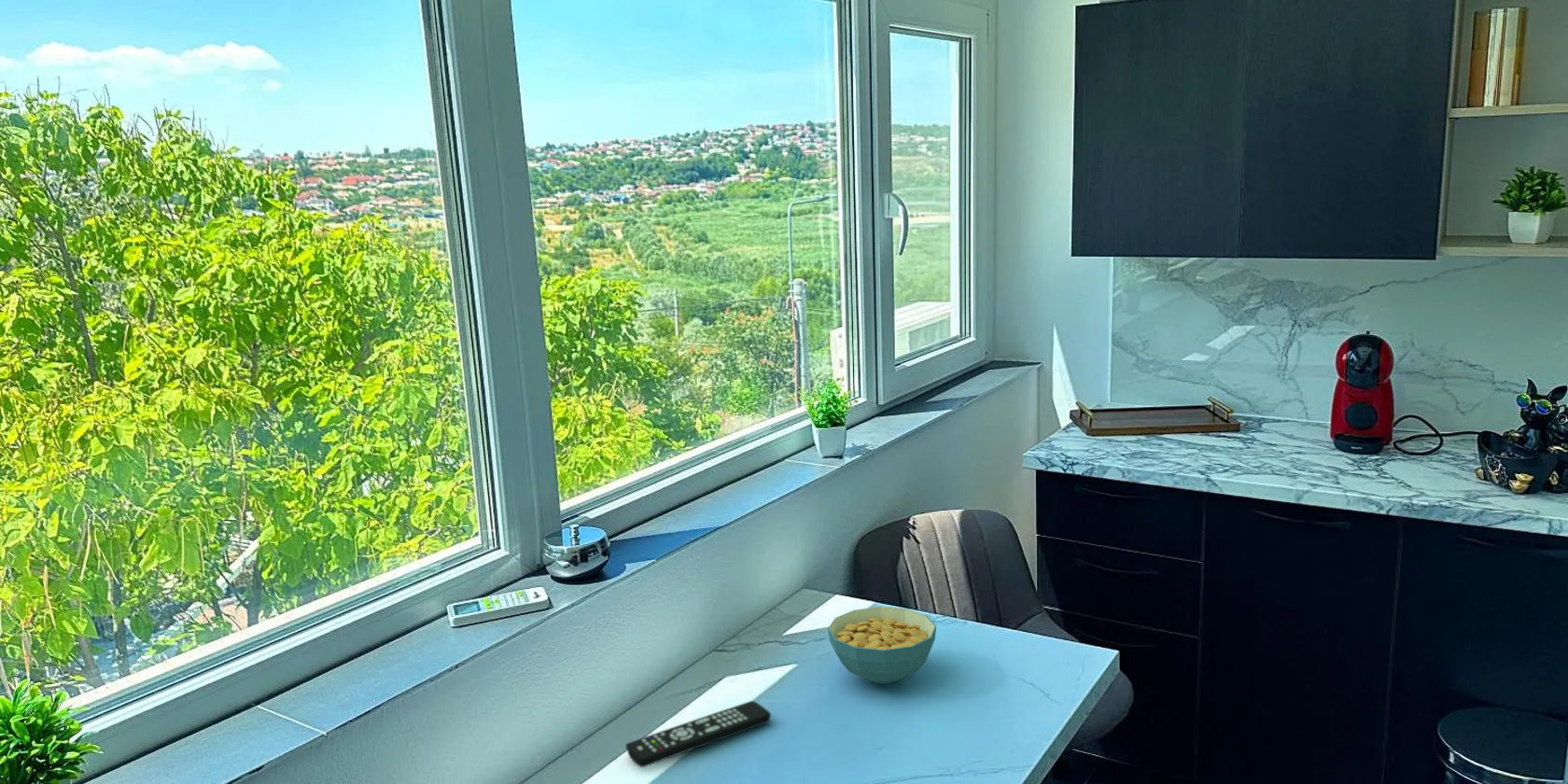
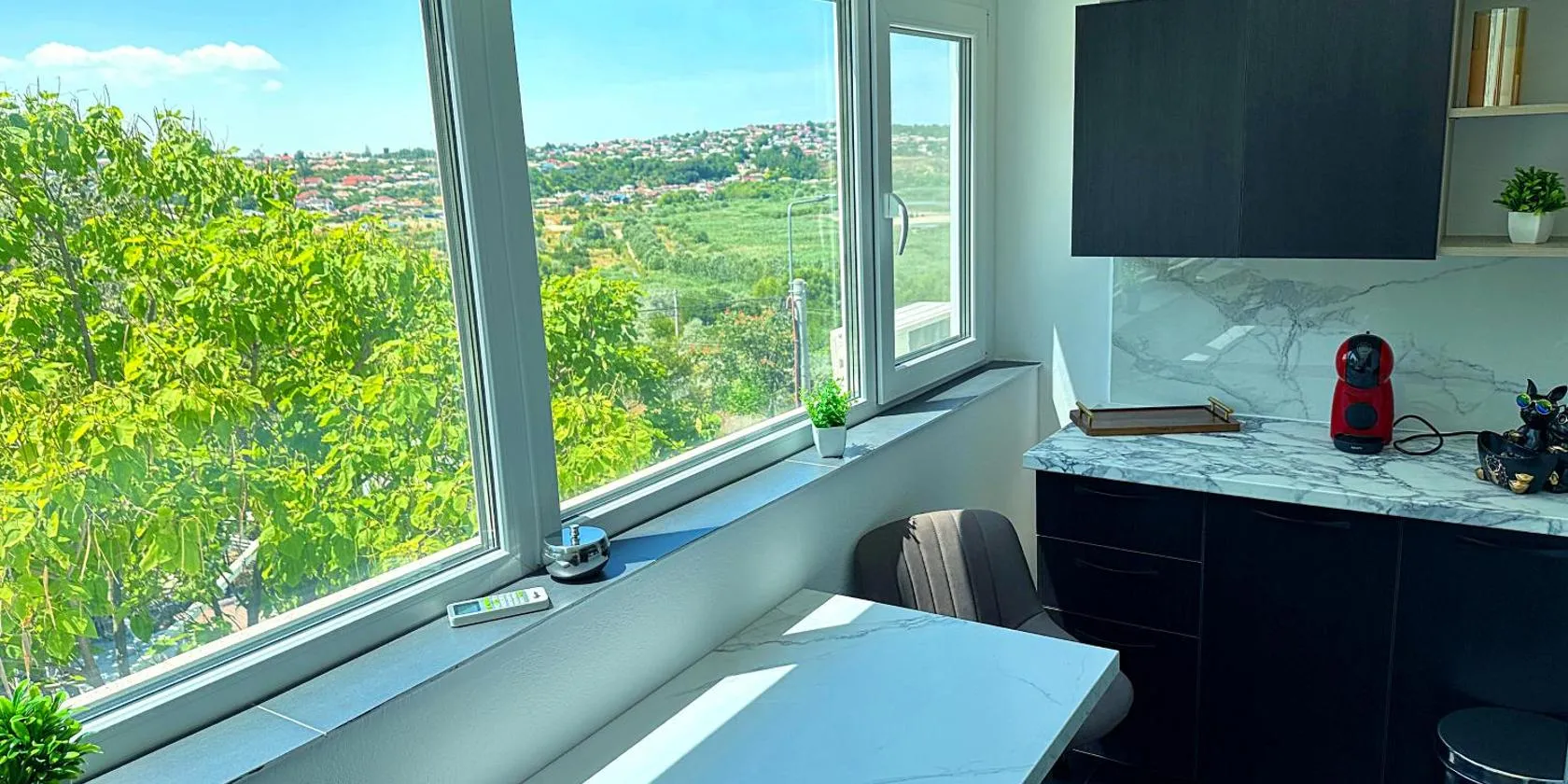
- cereal bowl [827,606,937,685]
- remote control [624,700,772,768]
